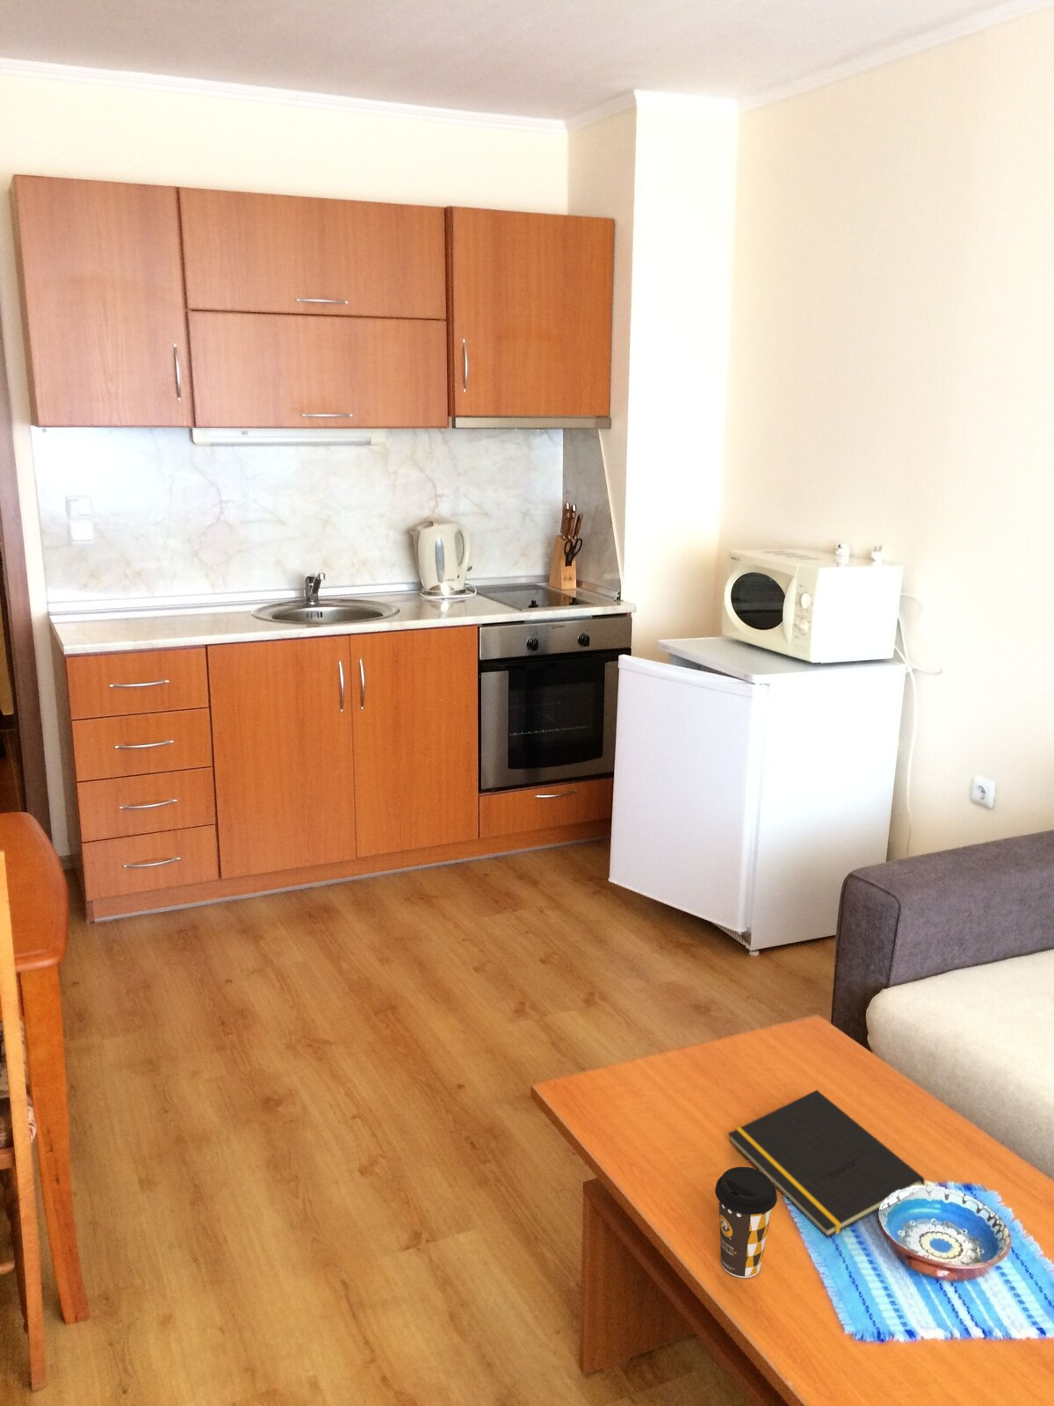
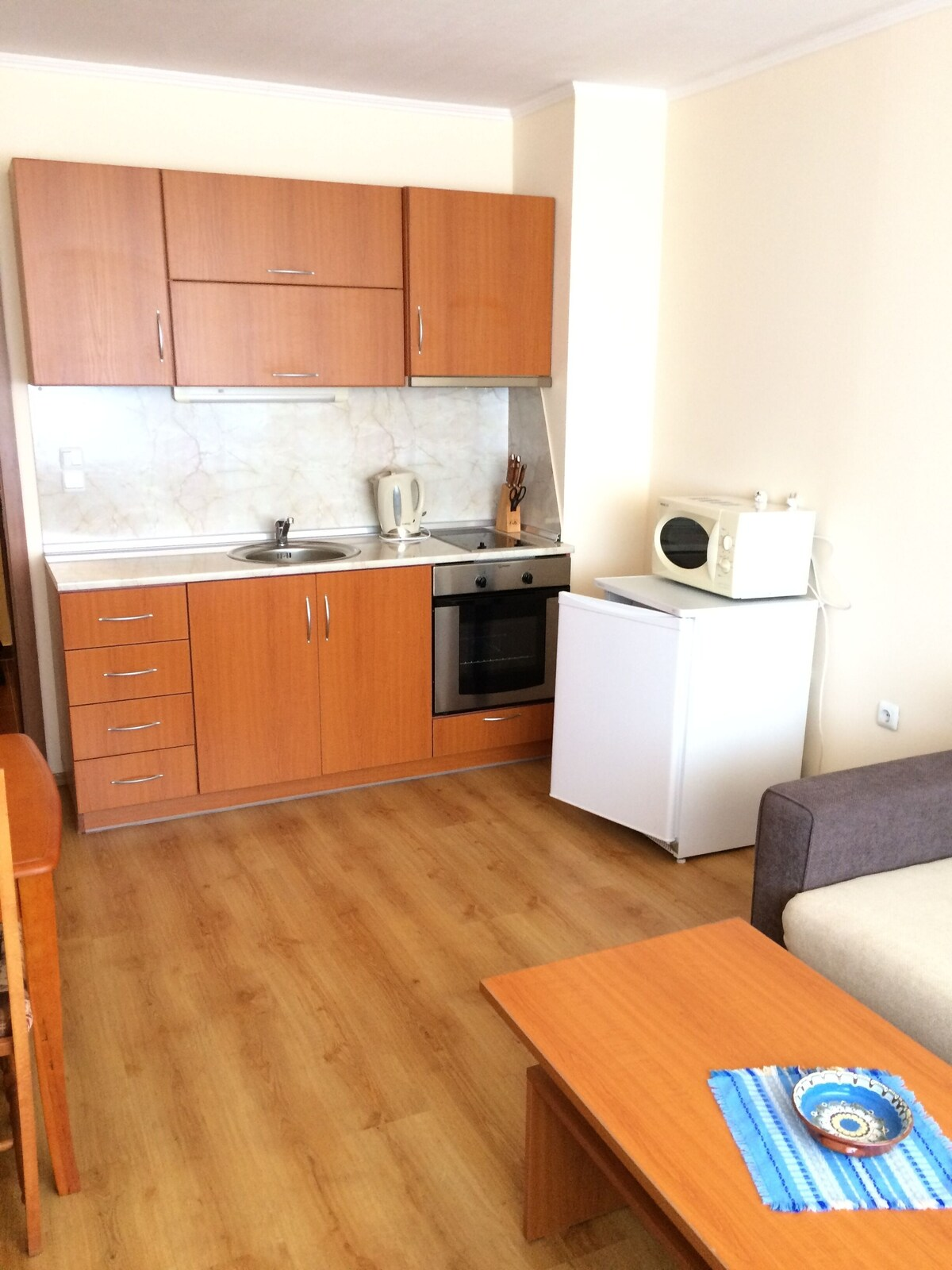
- notepad [727,1088,926,1239]
- coffee cup [714,1166,778,1279]
